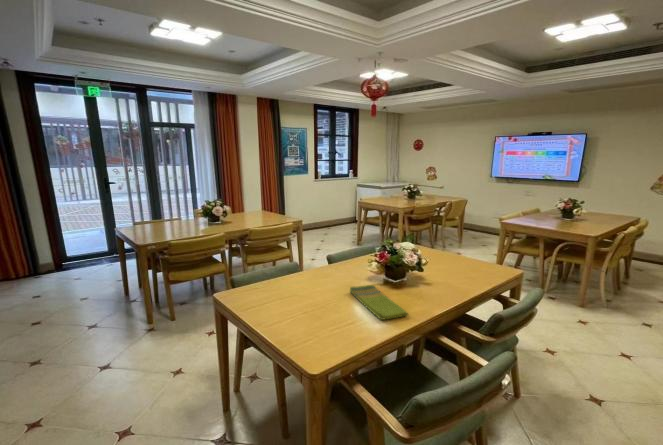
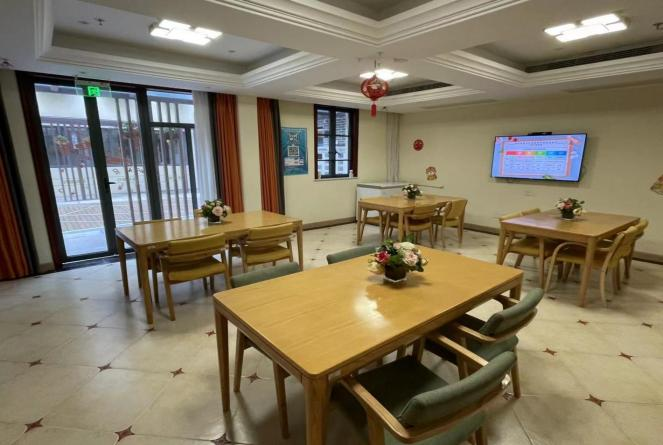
- dish towel [349,284,409,321]
